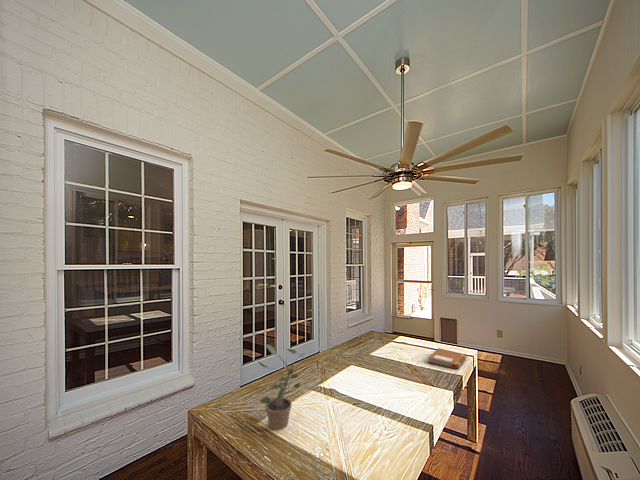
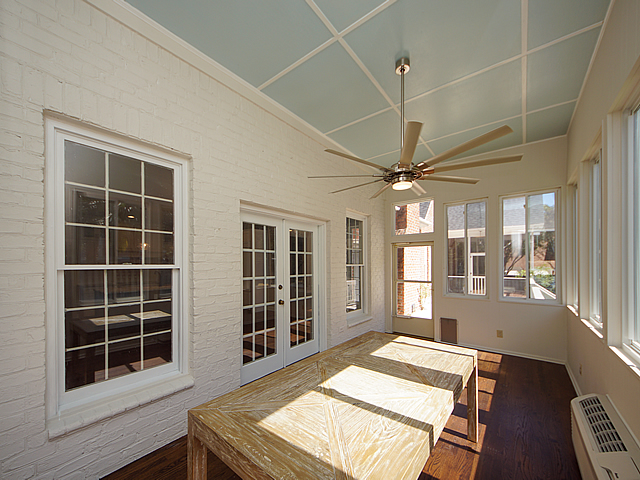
- potted plant [256,343,306,431]
- notebook [427,347,468,370]
